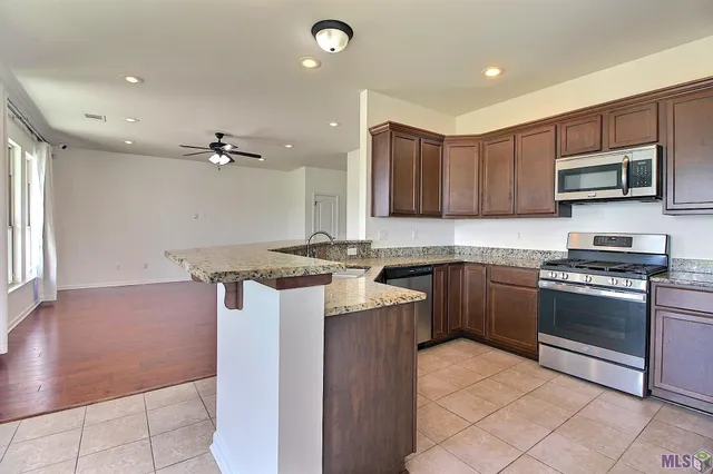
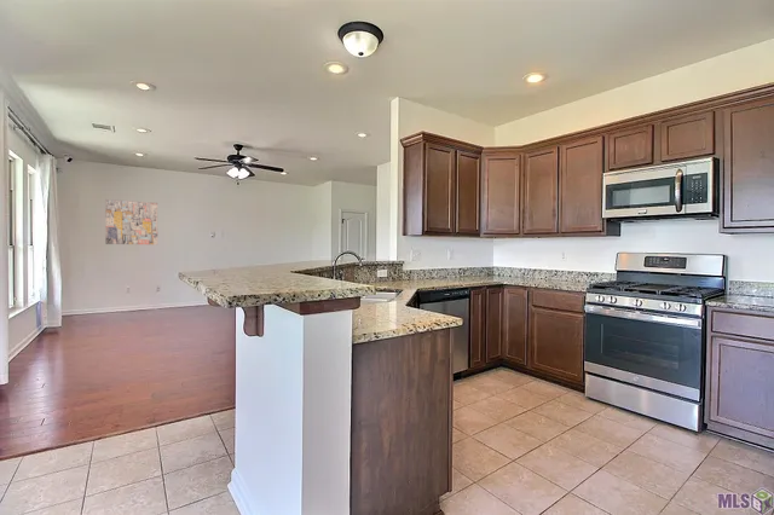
+ wall art [104,198,158,245]
